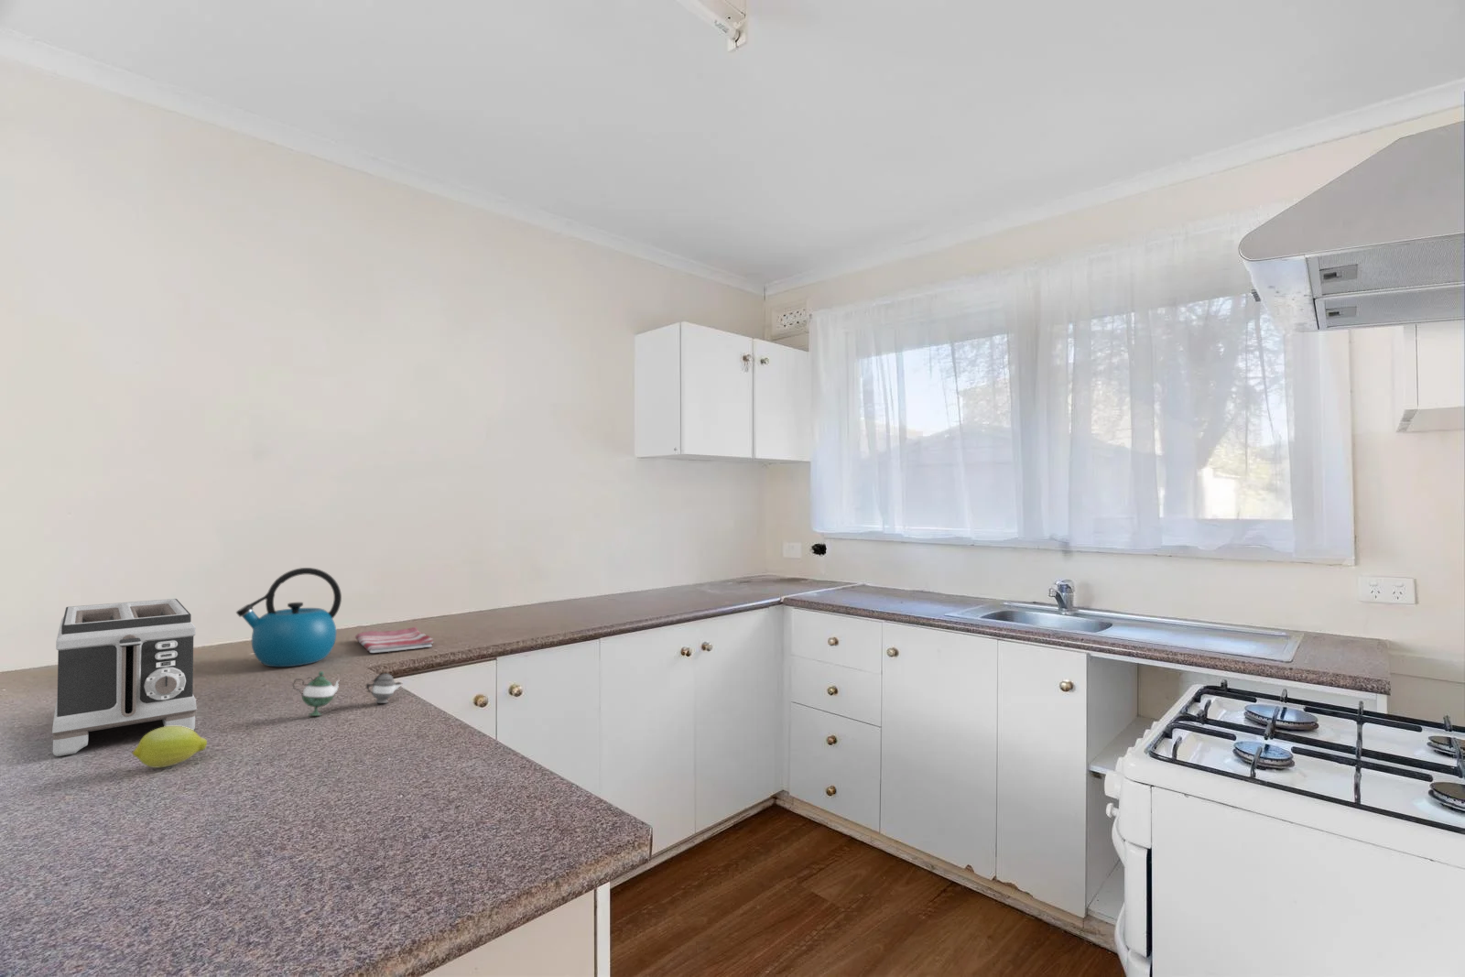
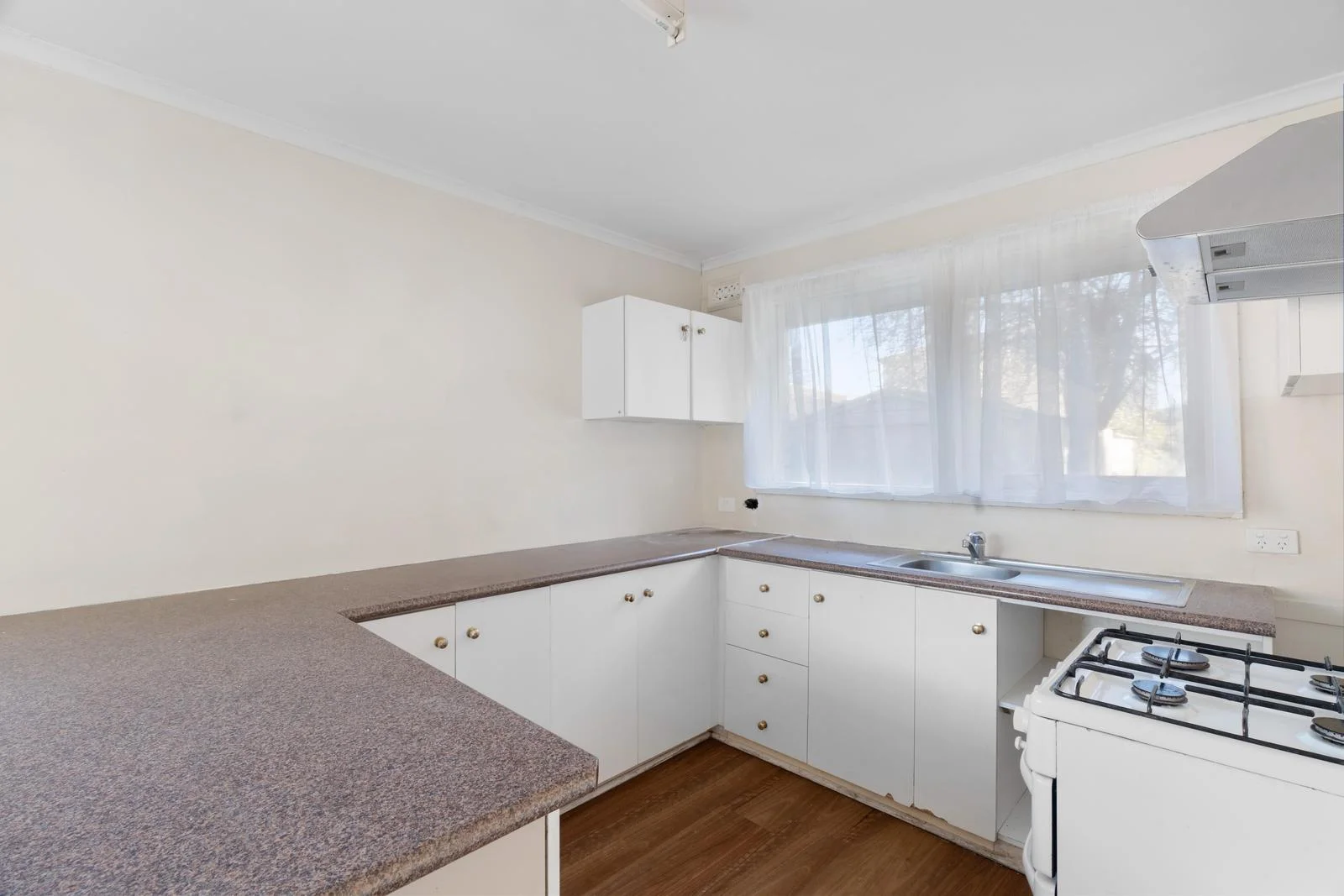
- dish towel [354,626,435,654]
- kettle [235,567,342,667]
- fruit [131,726,208,769]
- toaster [51,598,197,757]
- teapot [291,671,403,717]
